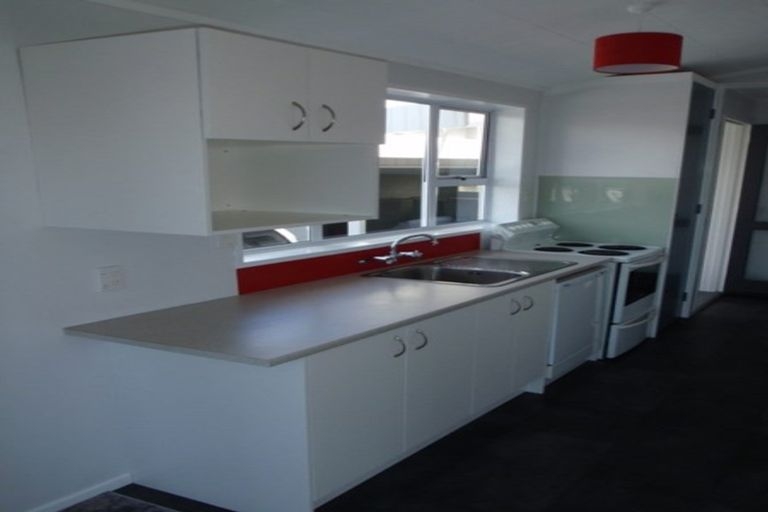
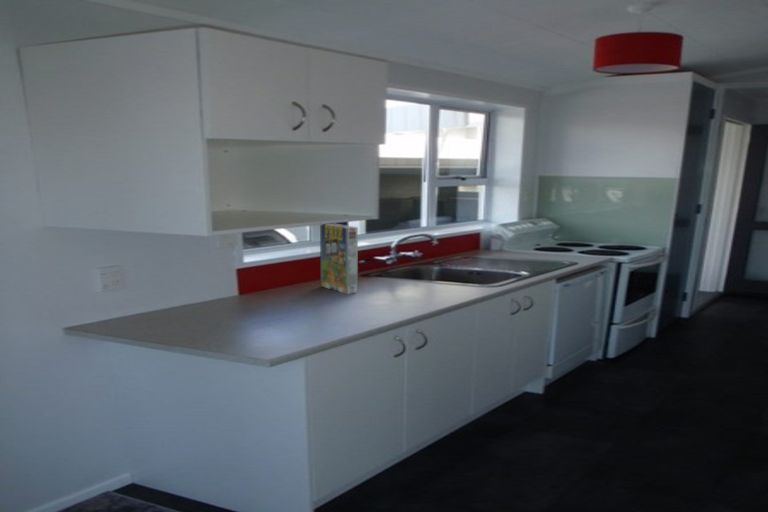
+ cereal box [319,223,359,295]
